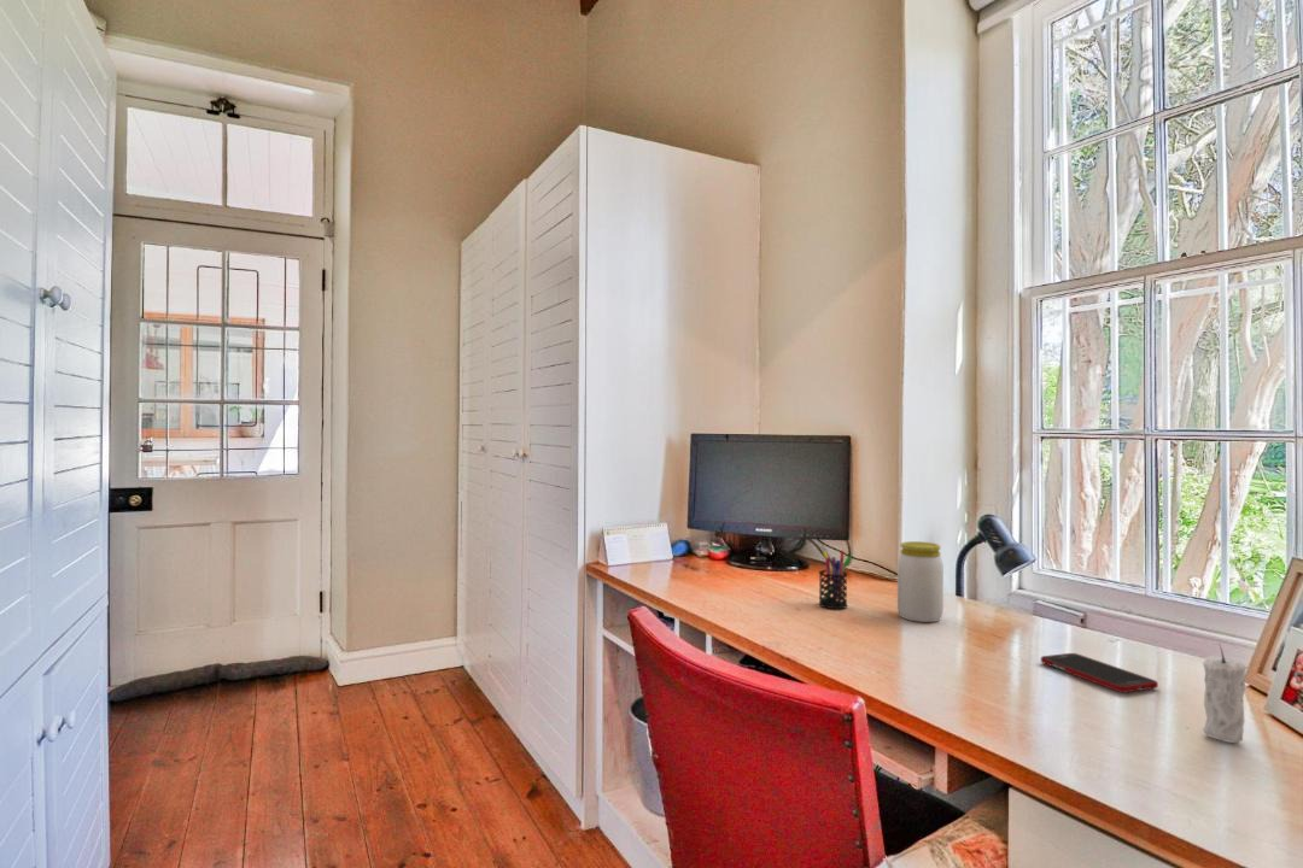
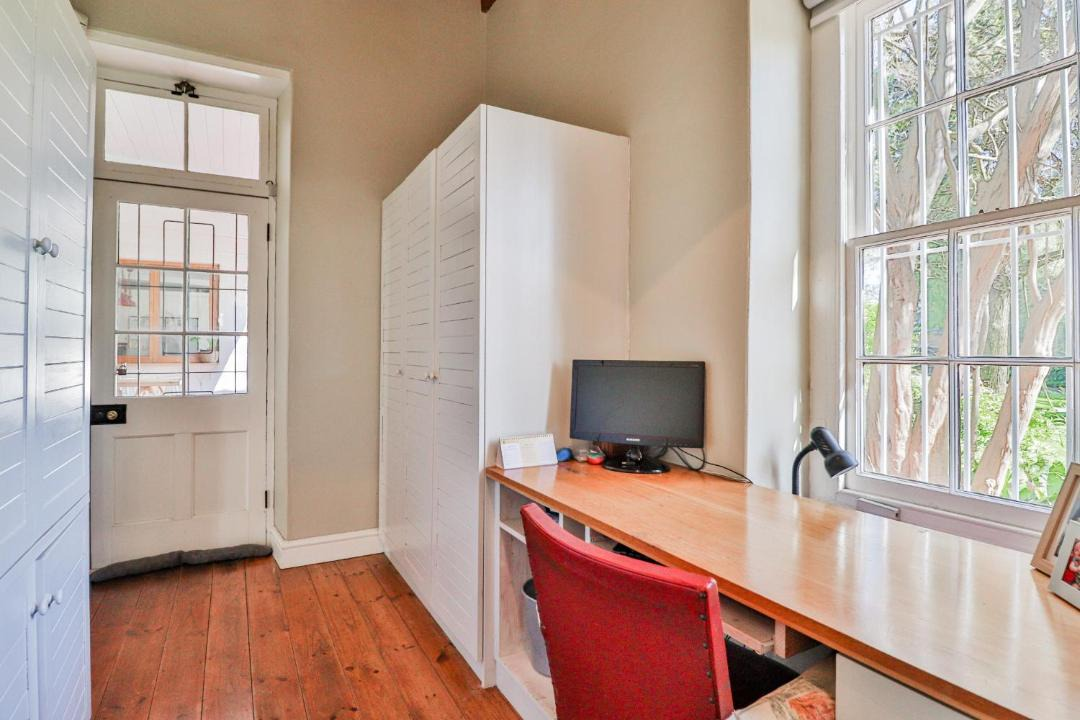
- cell phone [1040,652,1159,693]
- pen holder [818,550,853,610]
- candle [1202,641,1248,744]
- jar [896,540,945,623]
